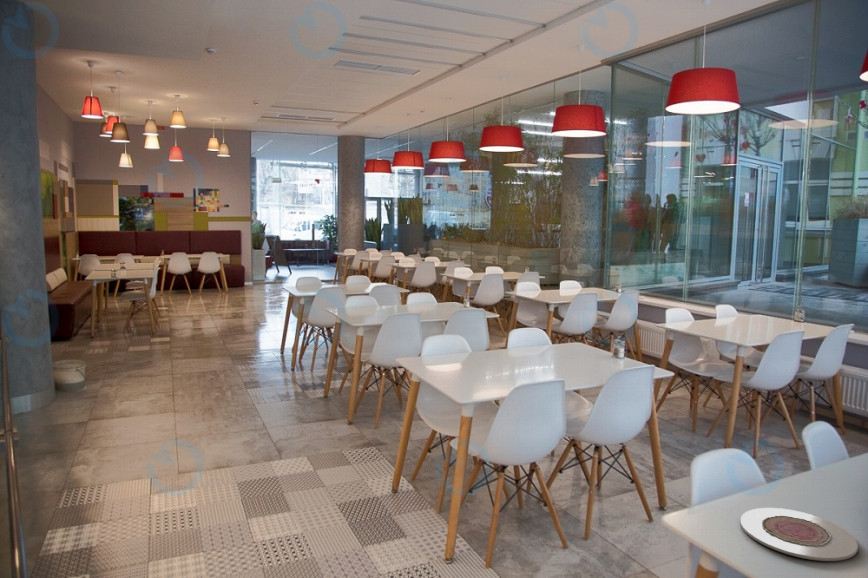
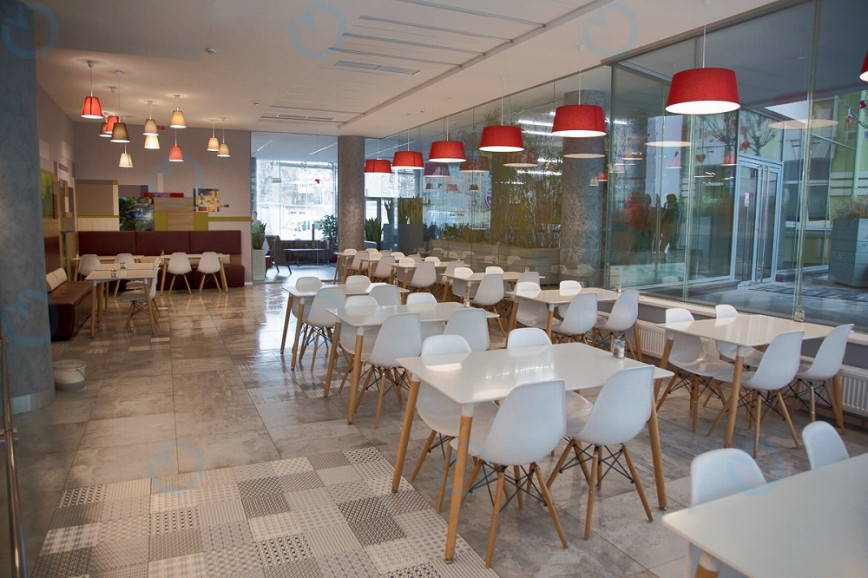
- plate [739,507,859,562]
